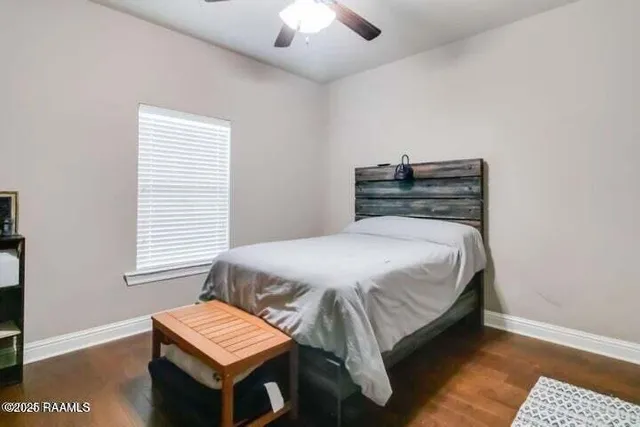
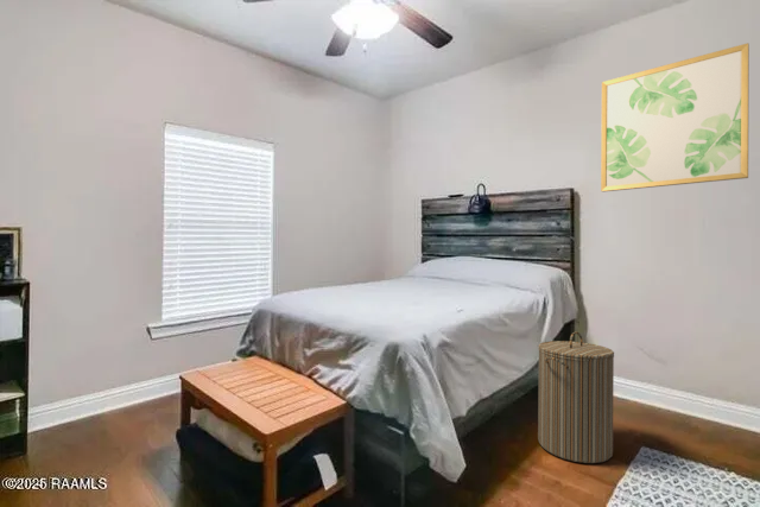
+ wall art [600,42,750,192]
+ laundry hamper [537,330,615,464]
